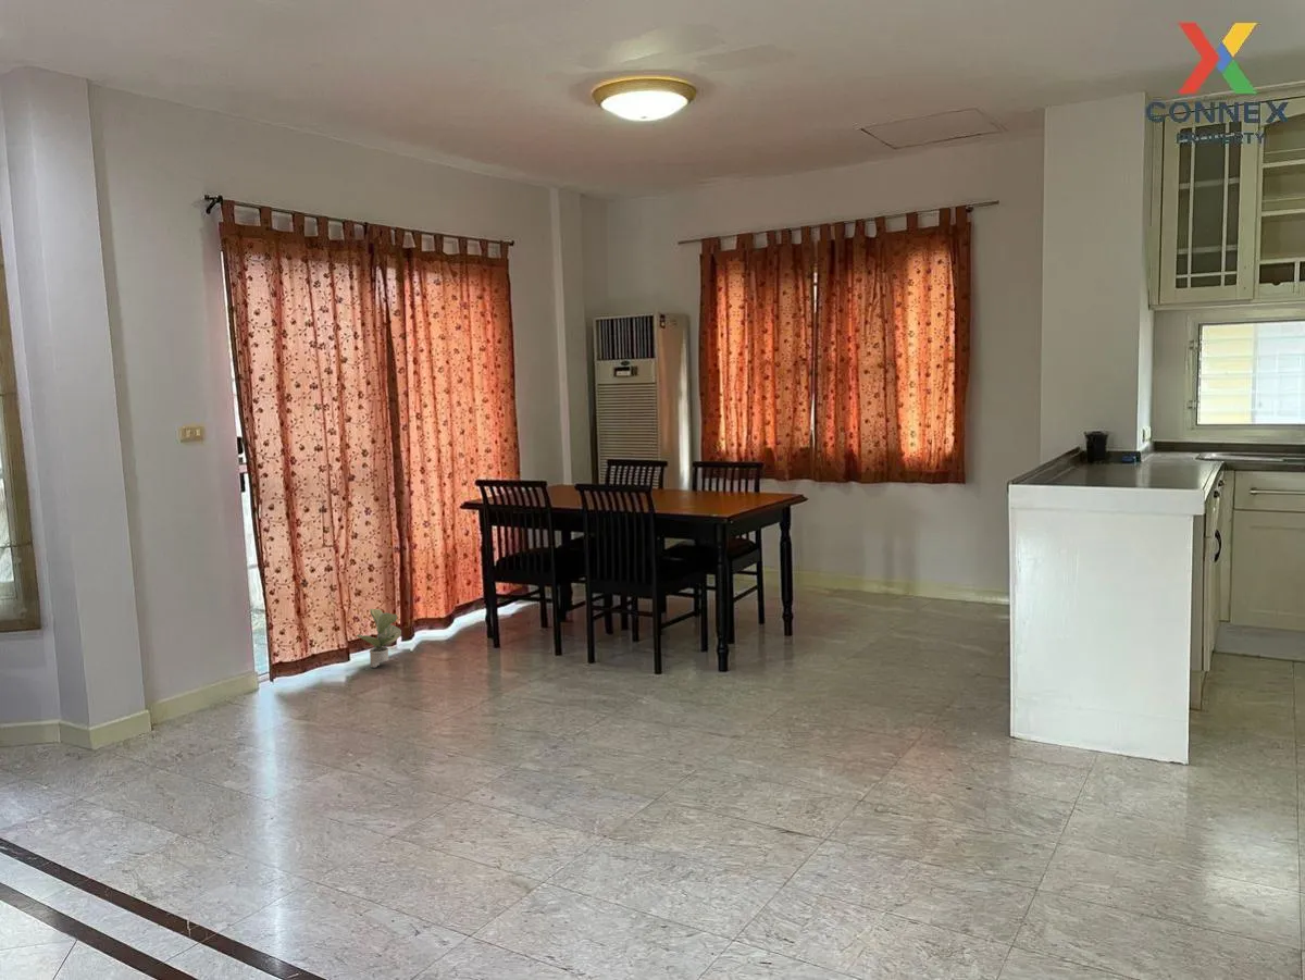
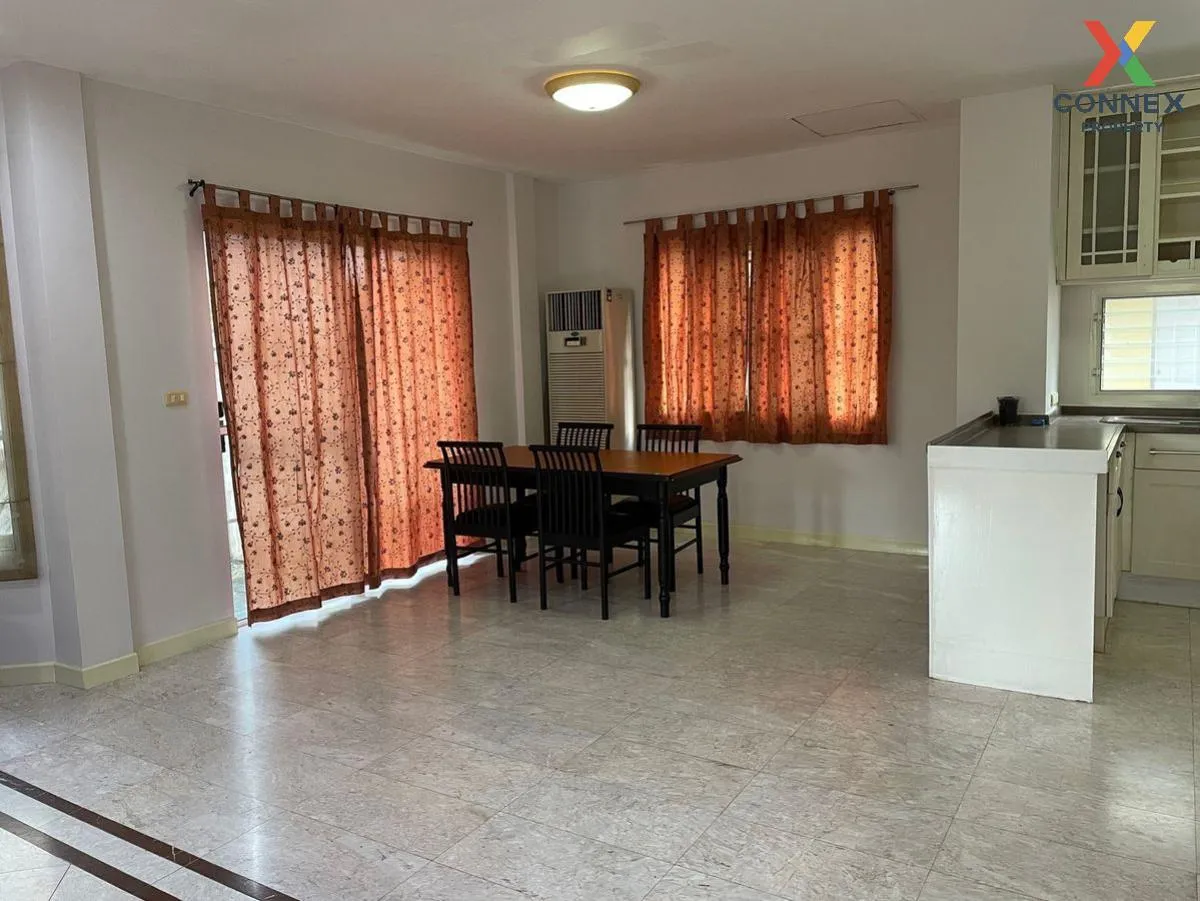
- potted plant [356,608,402,669]
